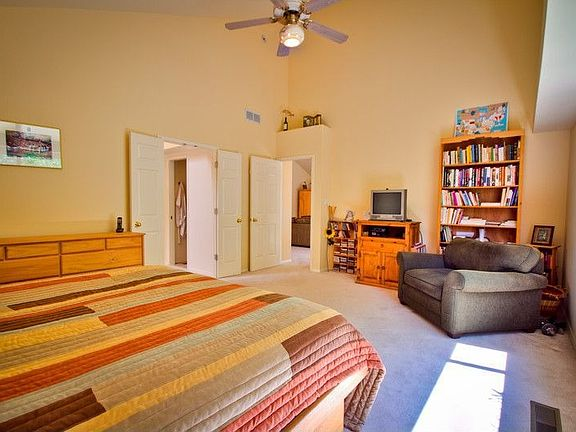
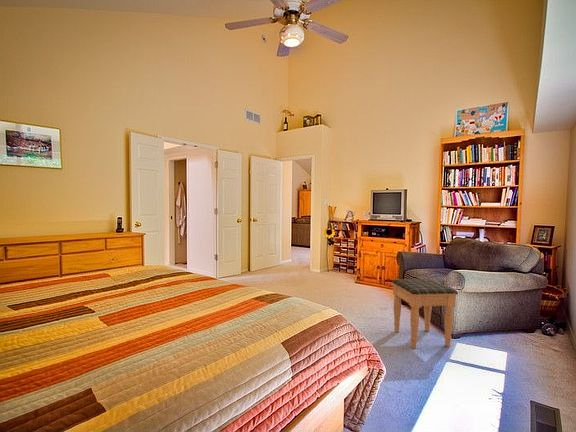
+ footstool [390,278,459,349]
